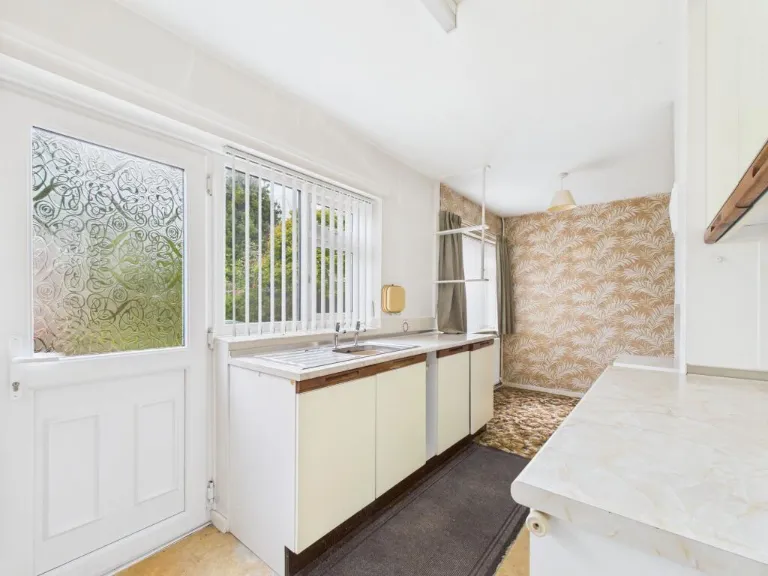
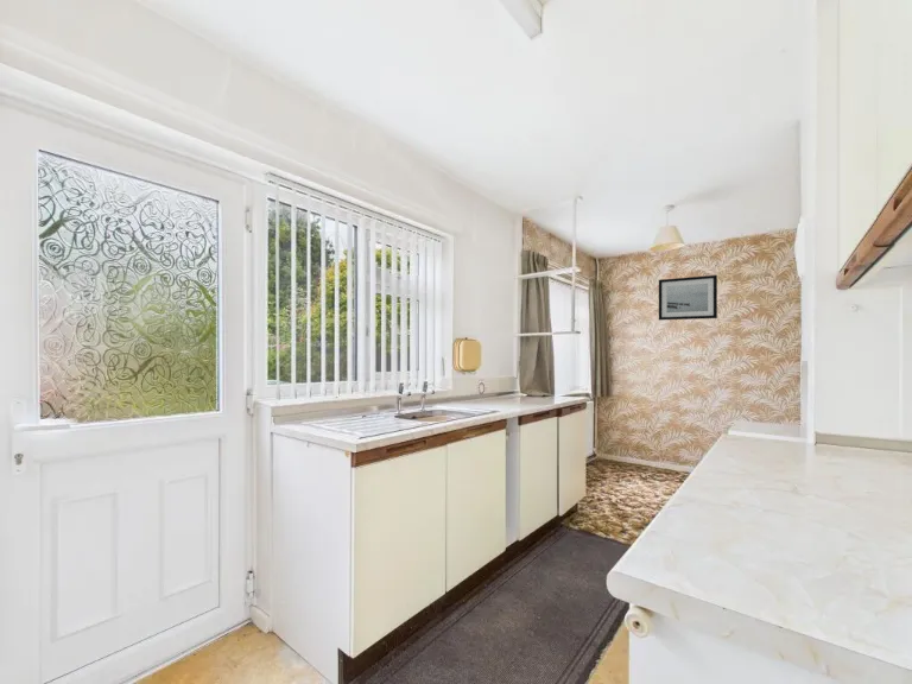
+ wall art [658,274,718,322]
